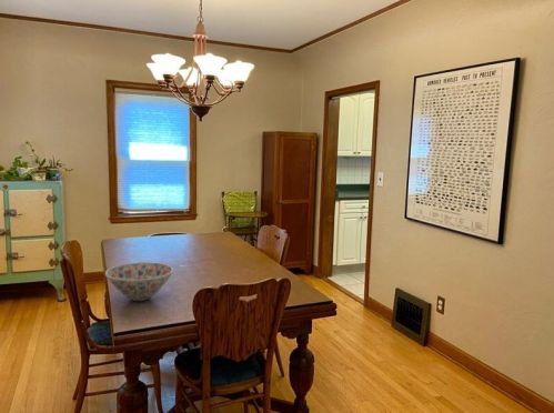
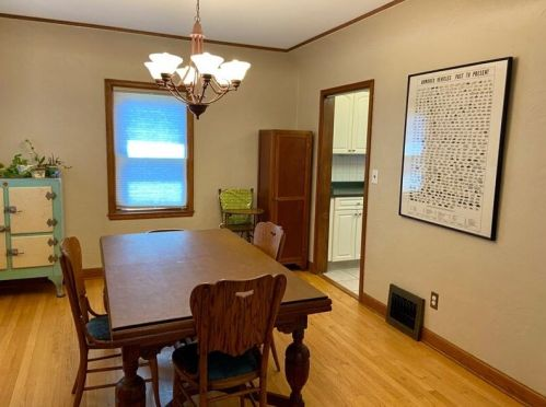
- bowl [104,261,174,302]
